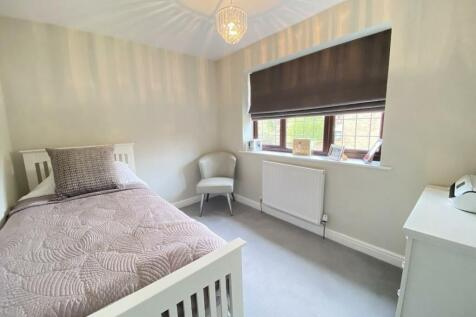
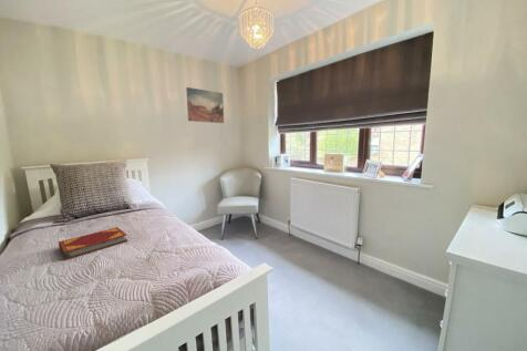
+ hardback book [58,226,128,260]
+ wall art [185,86,225,124]
